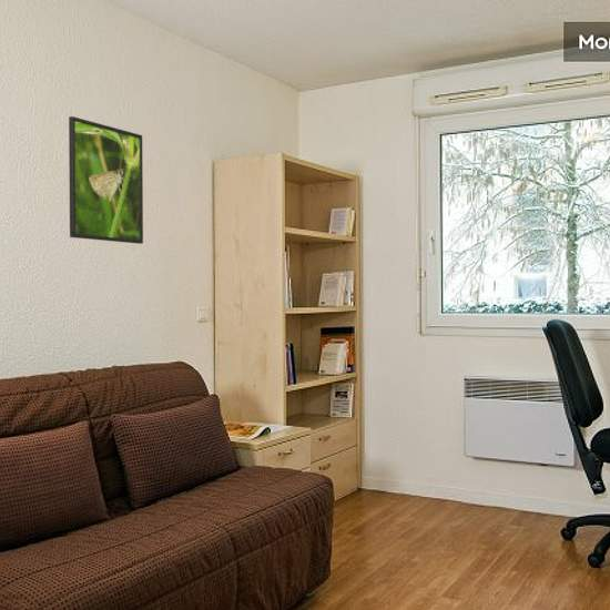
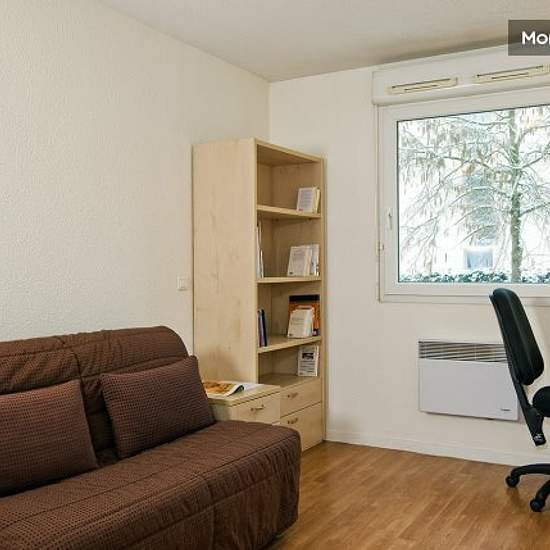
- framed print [68,115,144,245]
